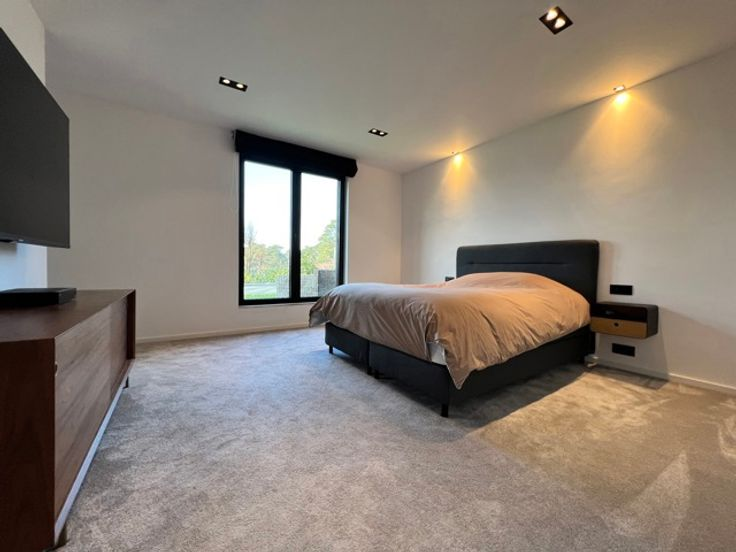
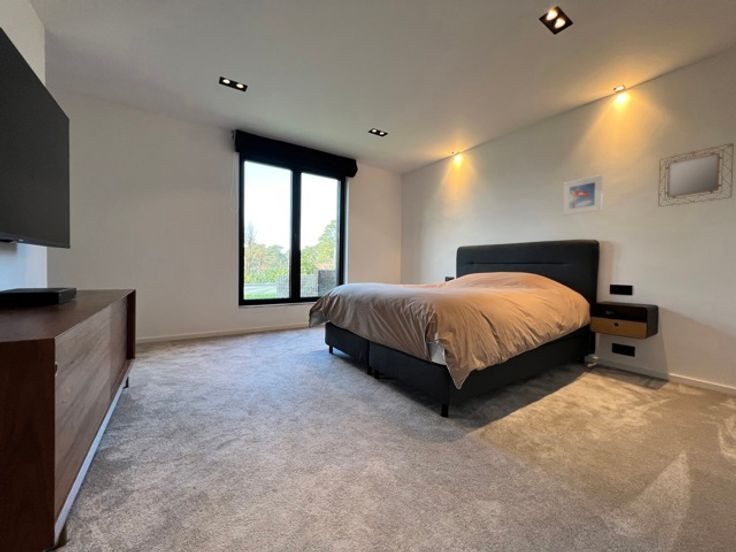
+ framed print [562,174,604,217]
+ home mirror [657,142,735,208]
